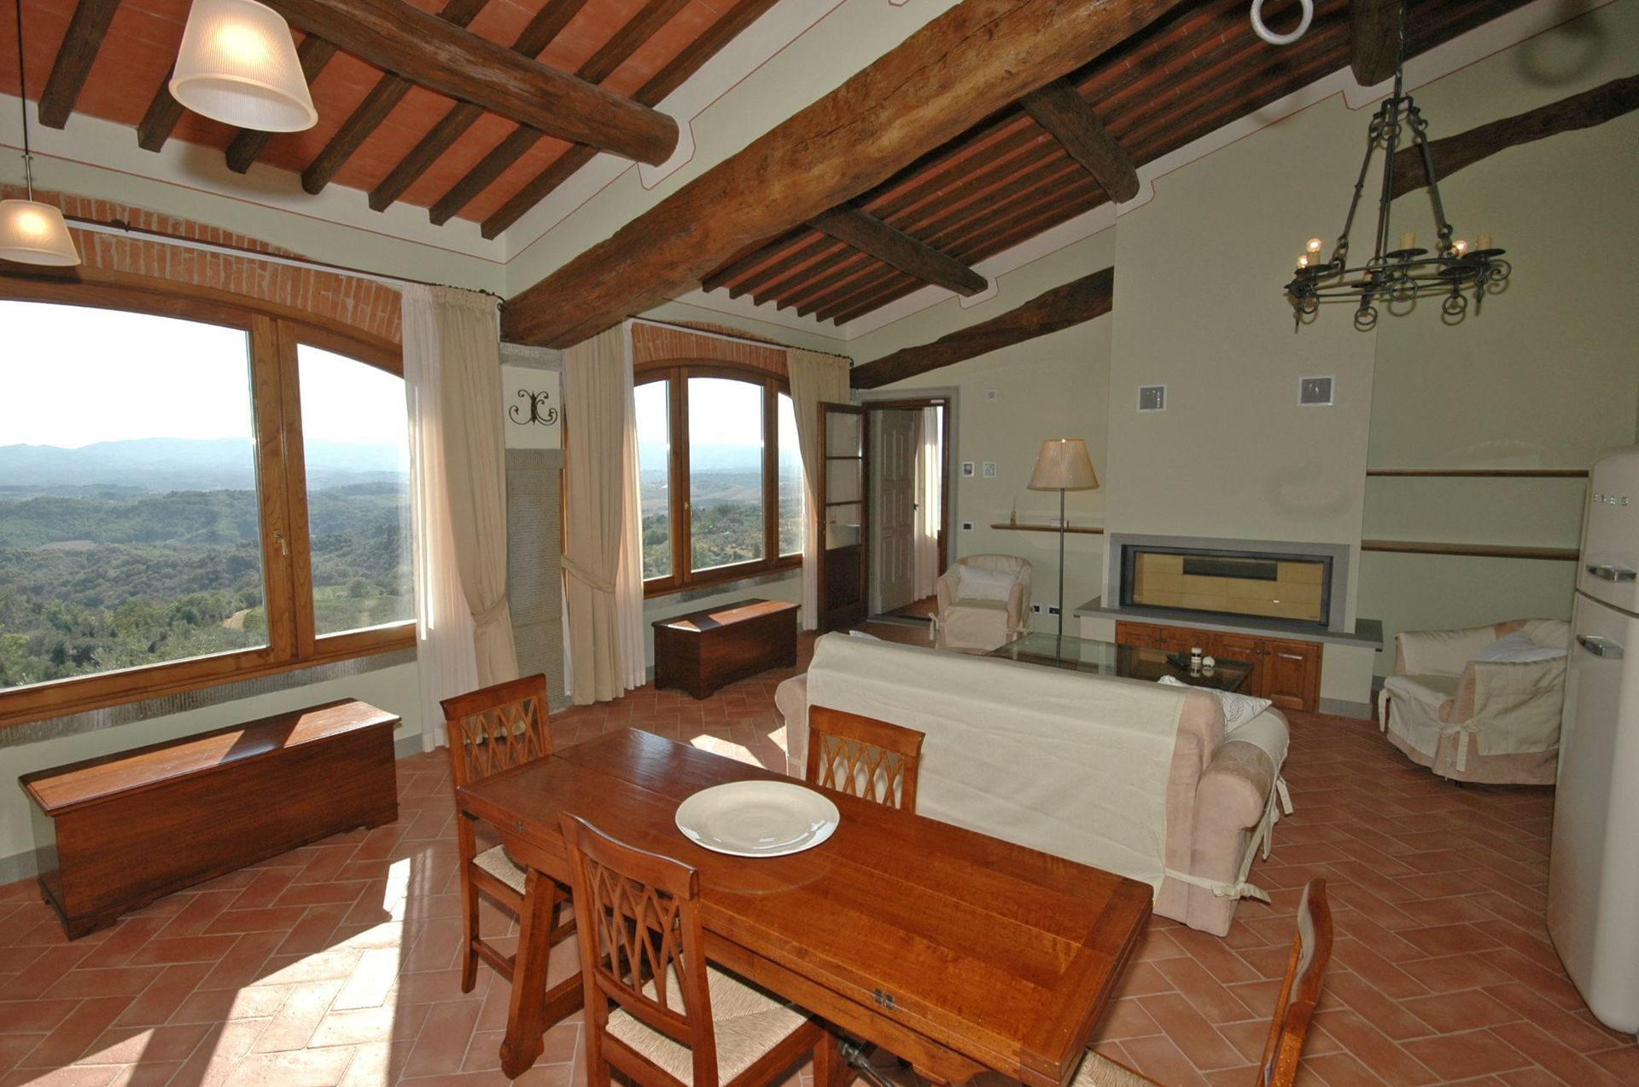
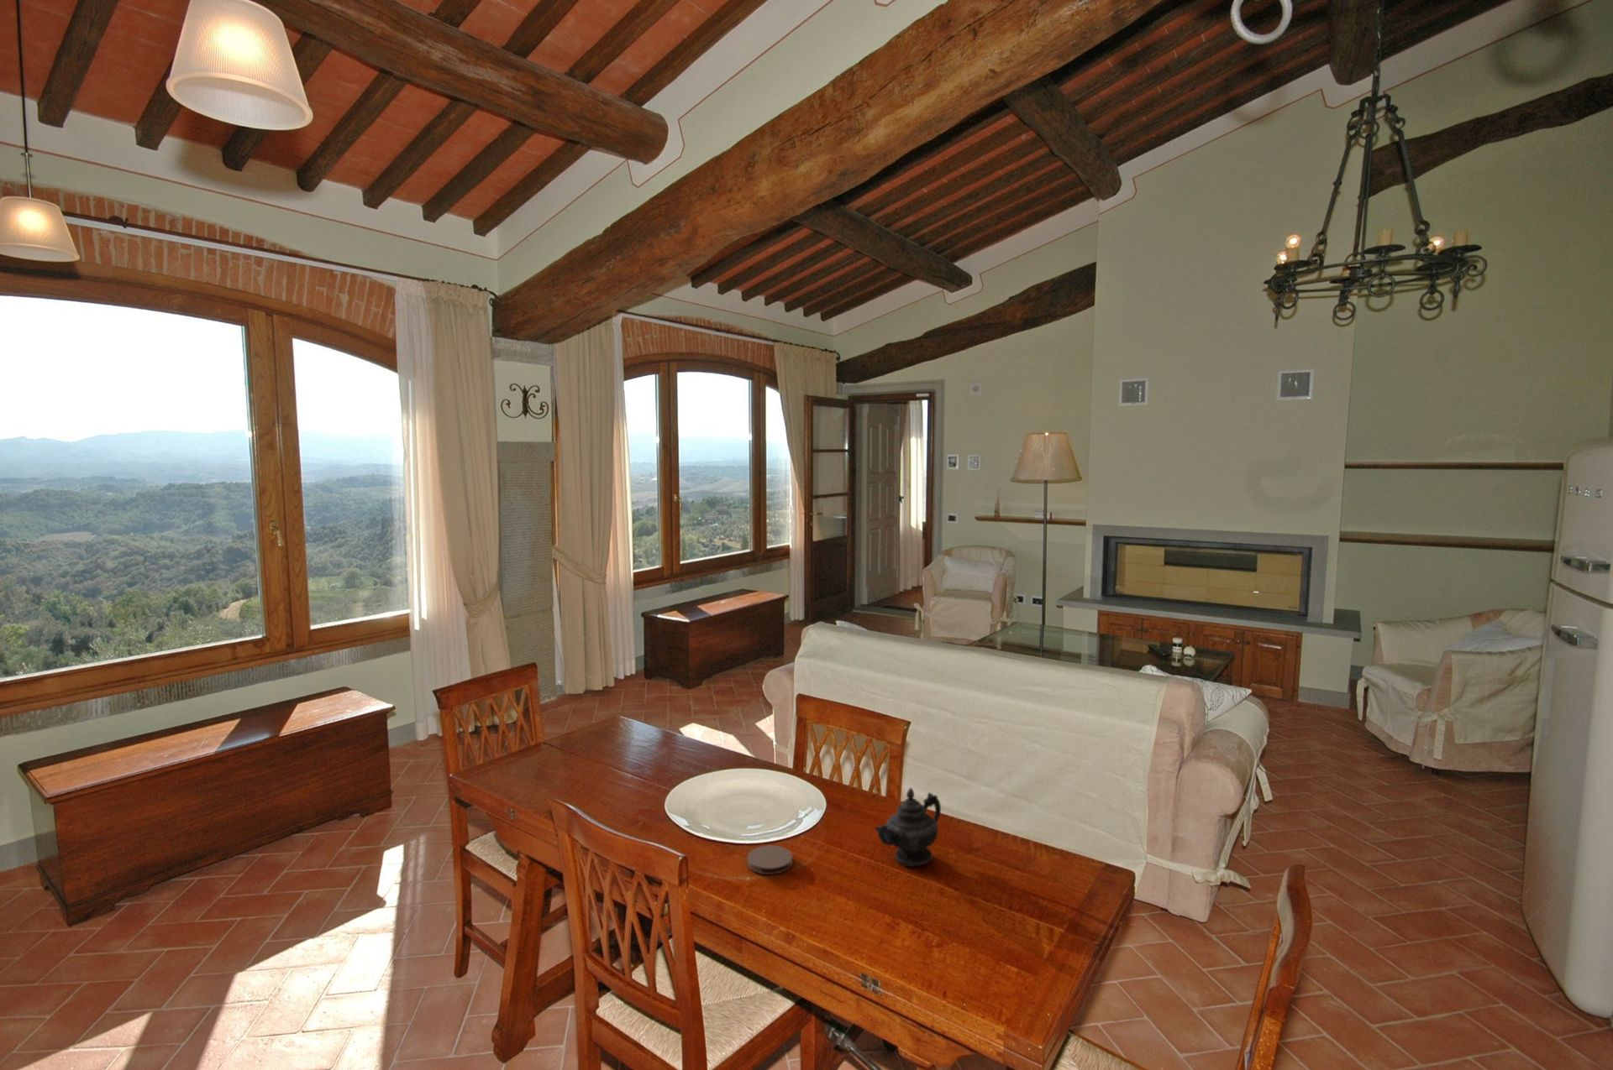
+ teapot [875,787,942,867]
+ coaster [746,844,793,875]
